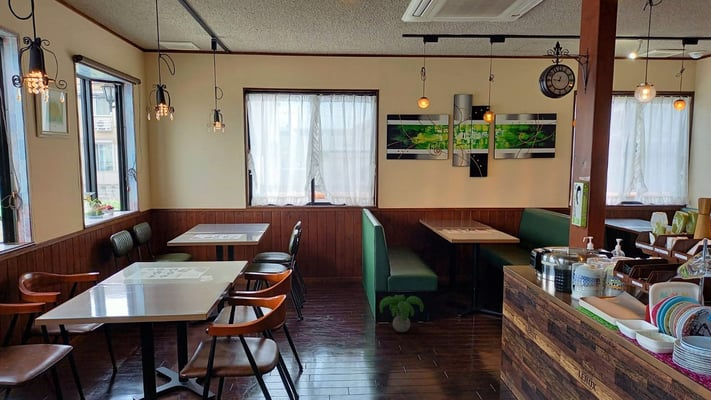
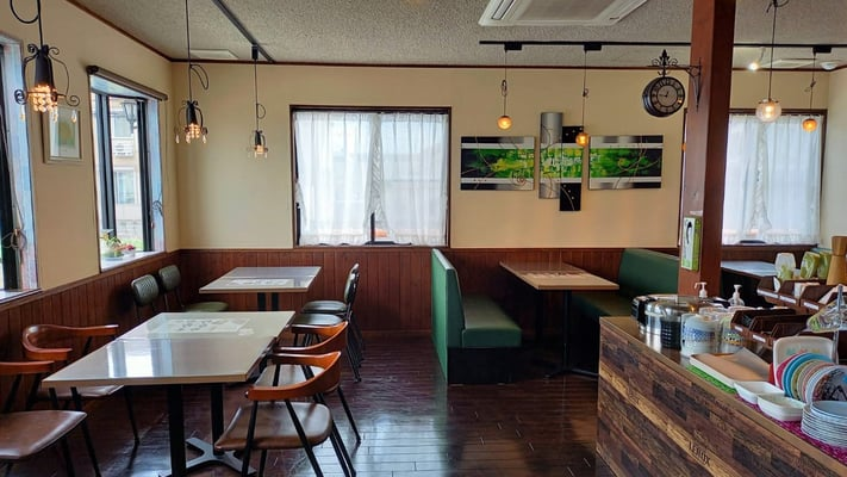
- decorative plant [379,294,425,333]
